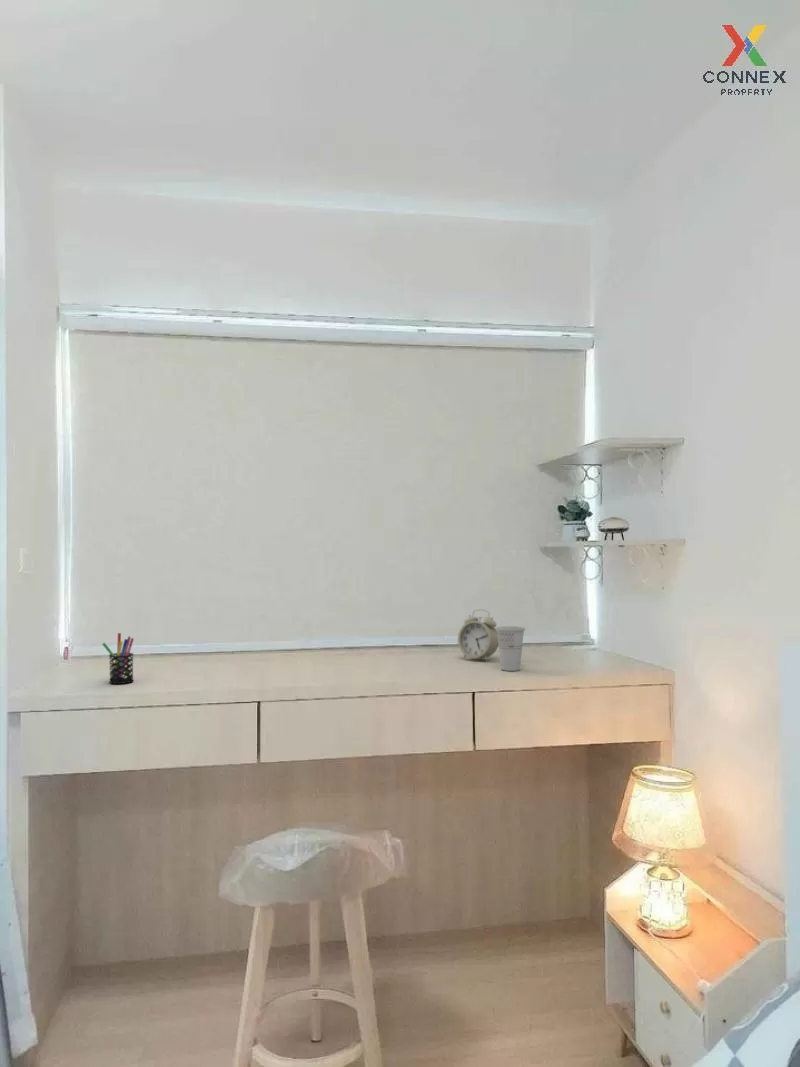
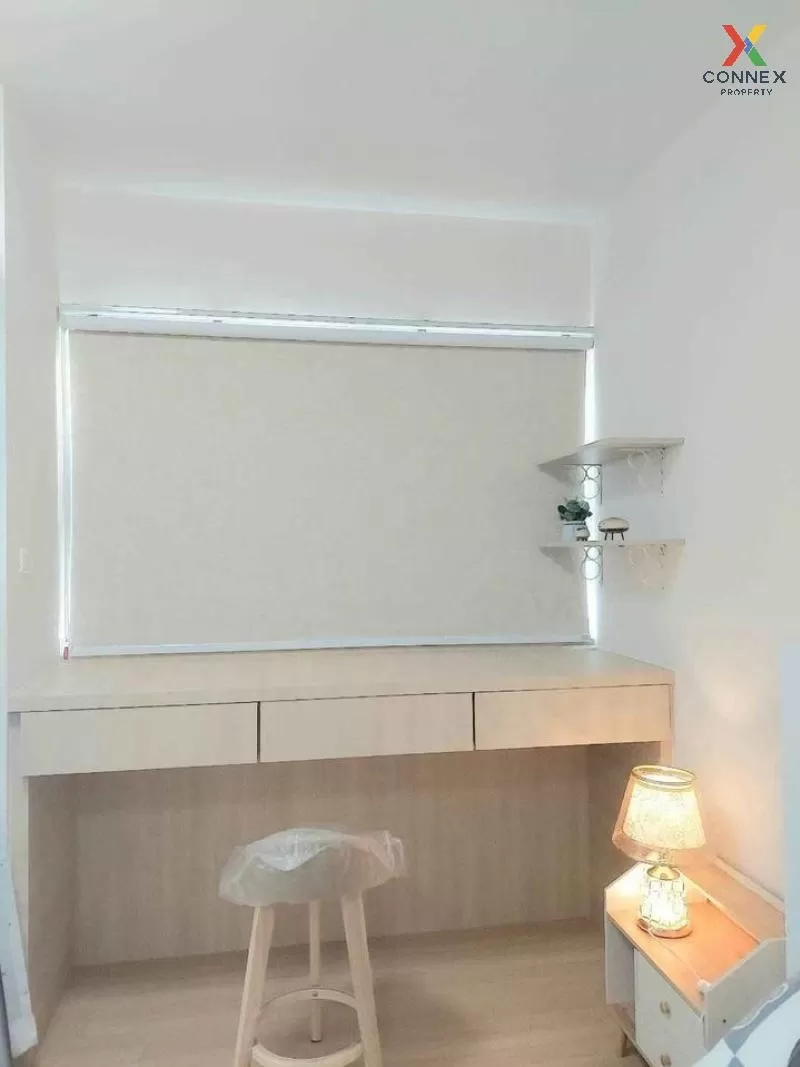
- alarm clock [457,608,499,662]
- cup [495,625,526,672]
- pen holder [101,632,135,685]
